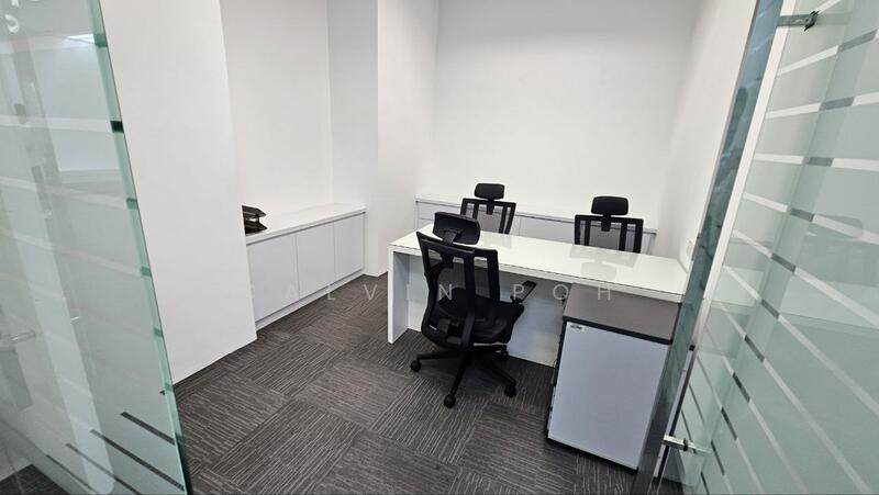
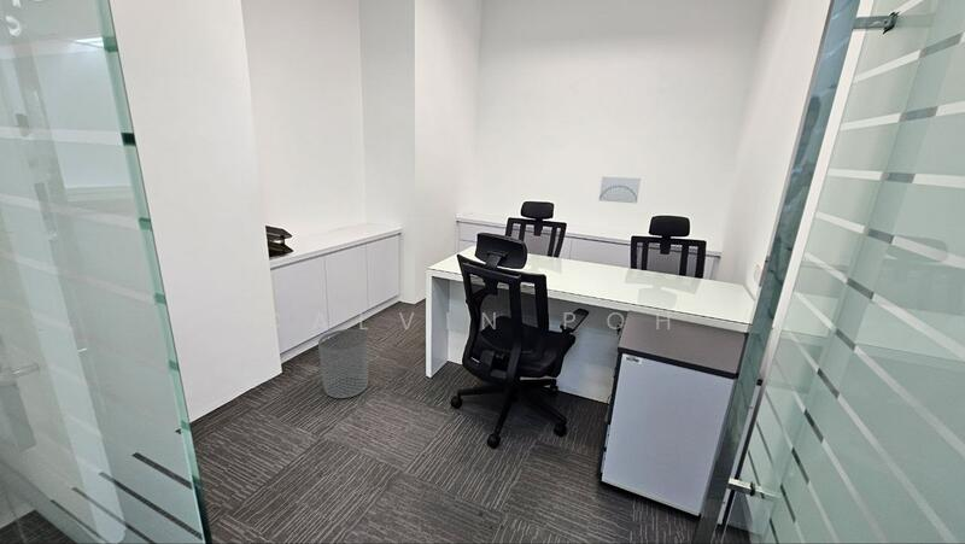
+ wall art [598,176,642,204]
+ waste bin [317,328,369,399]
